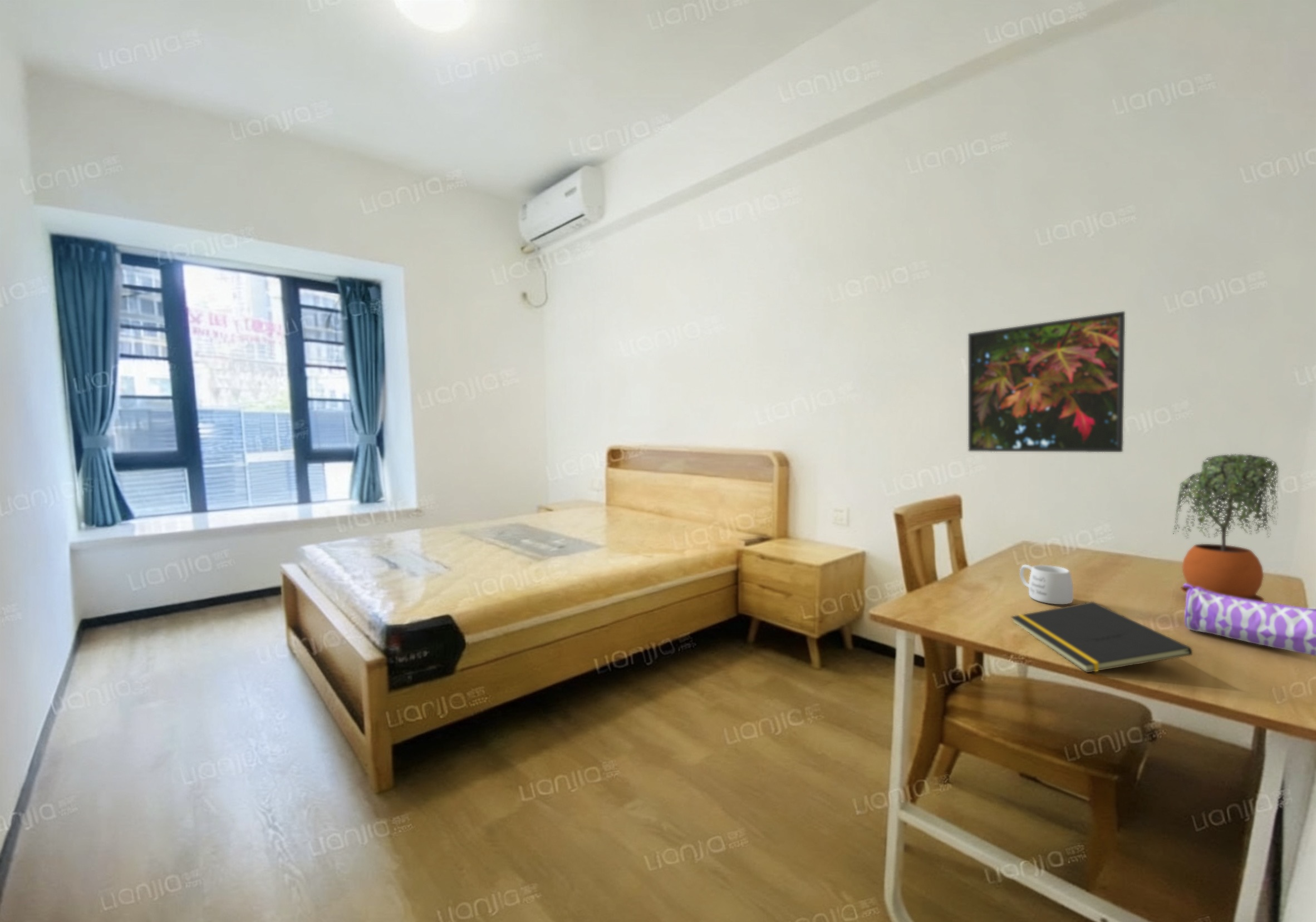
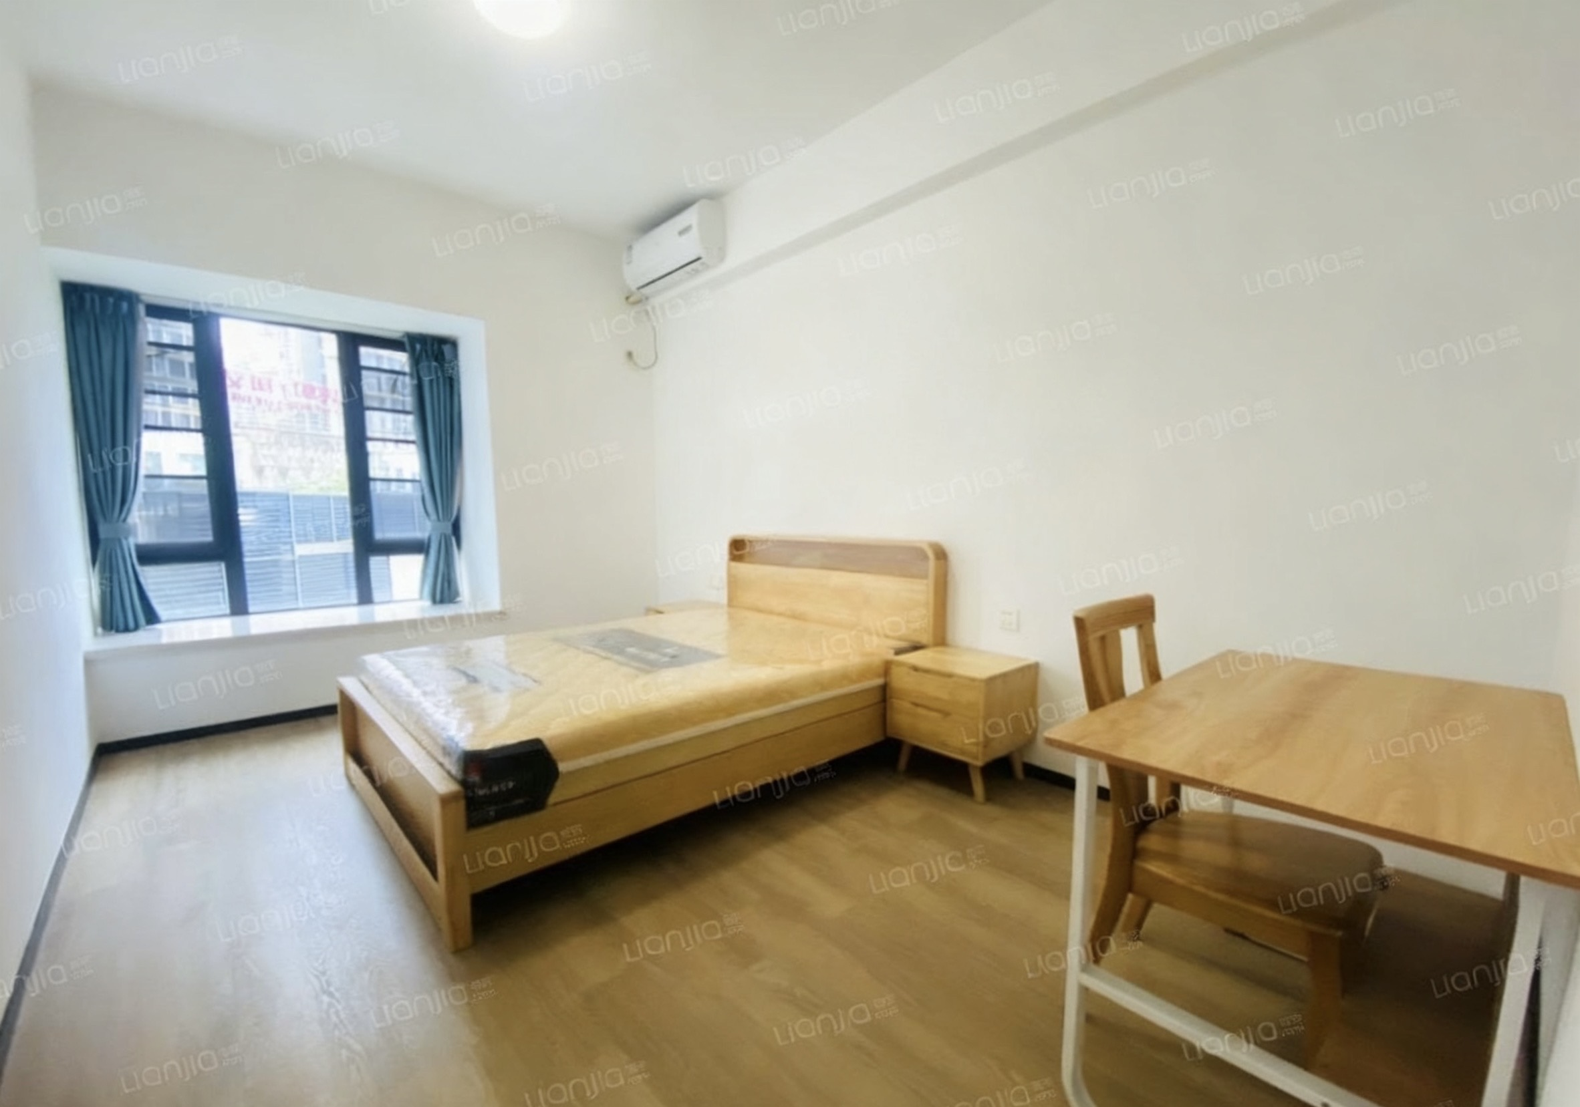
- pencil case [1182,583,1316,657]
- potted plant [1172,453,1279,602]
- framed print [968,310,1126,453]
- notepad [1010,601,1193,673]
- mug [1019,564,1074,605]
